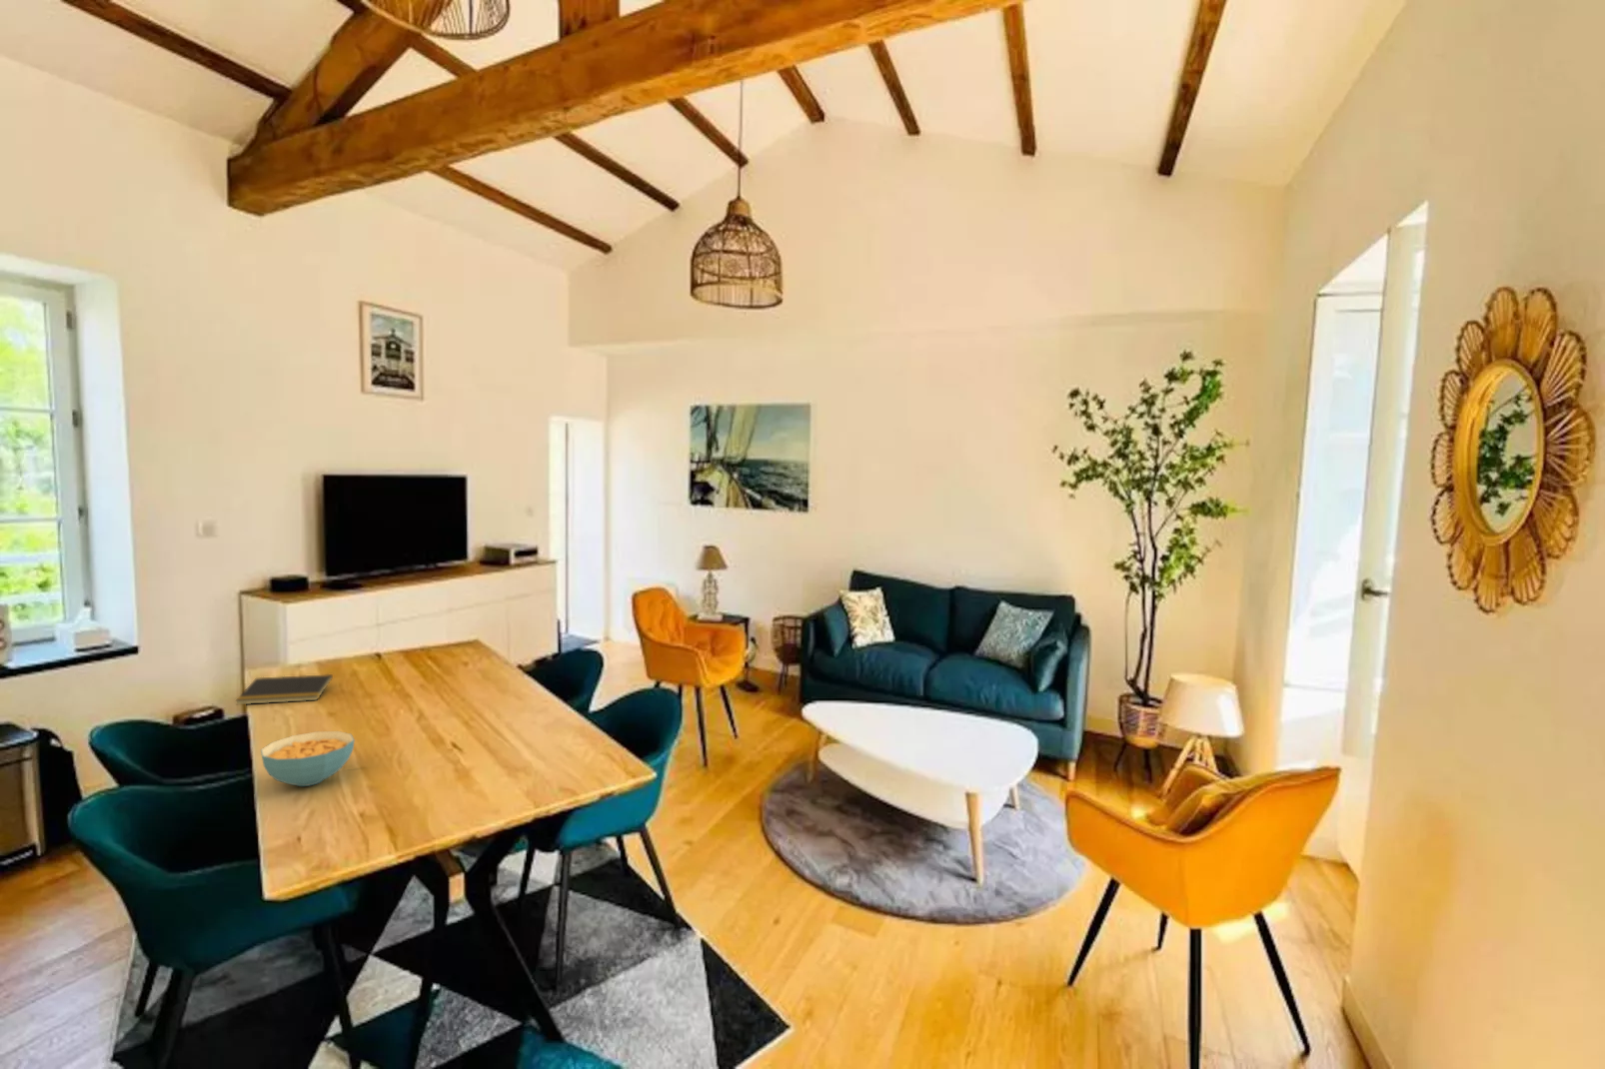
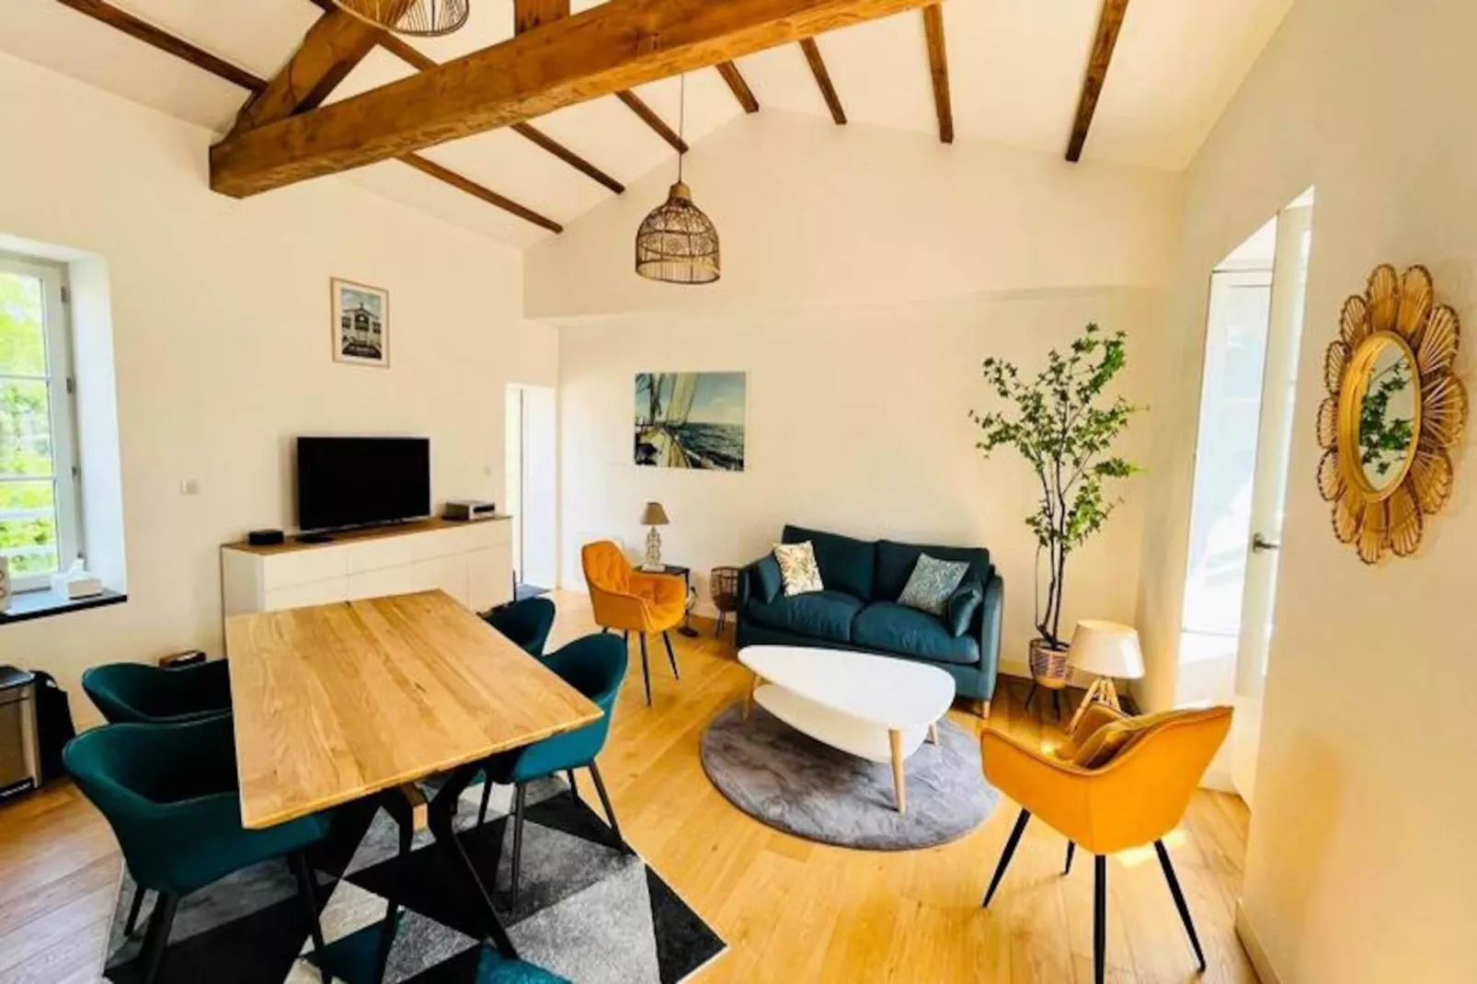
- notepad [234,673,334,705]
- cereal bowl [260,730,356,787]
